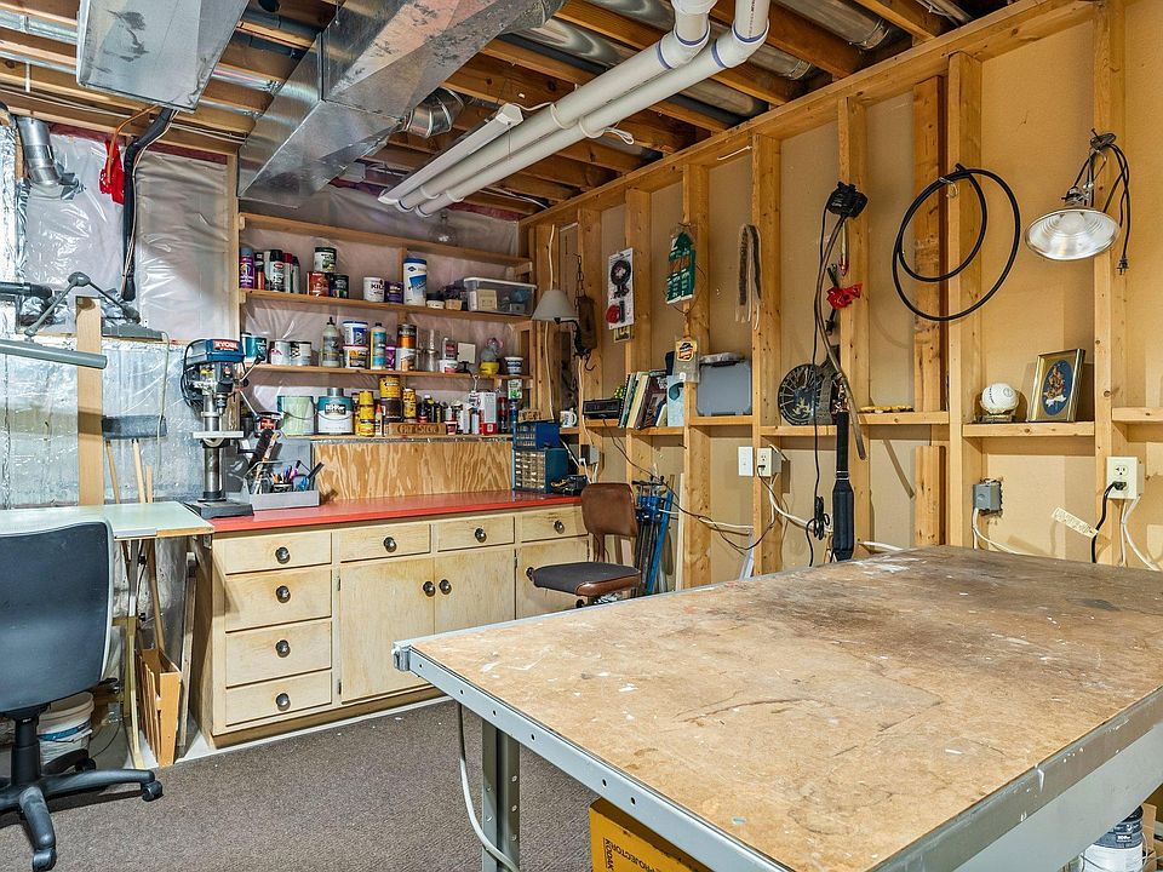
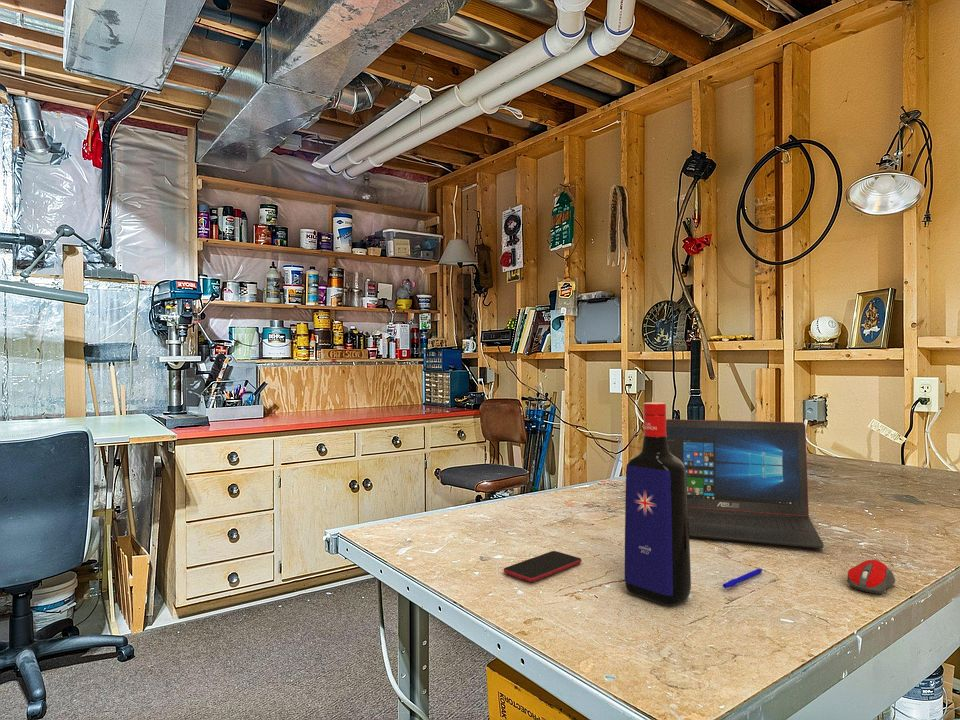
+ liquor bottle [624,401,692,607]
+ smartphone [503,550,583,583]
+ laptop [666,418,825,549]
+ pen [722,568,763,589]
+ computer mouse [846,559,896,595]
